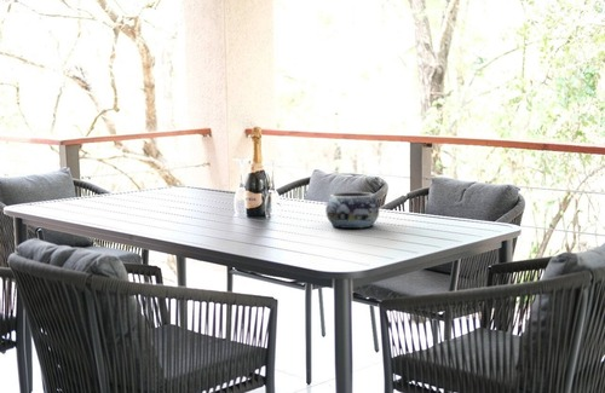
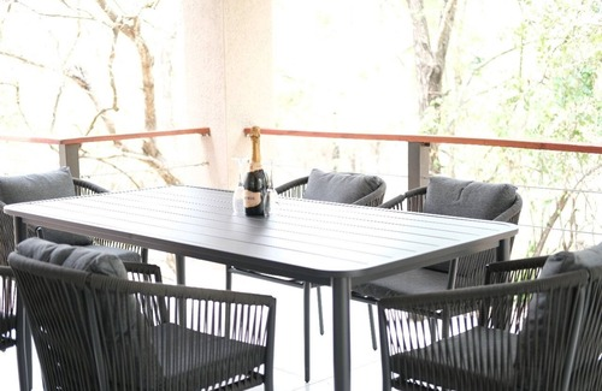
- decorative bowl [324,191,380,230]
